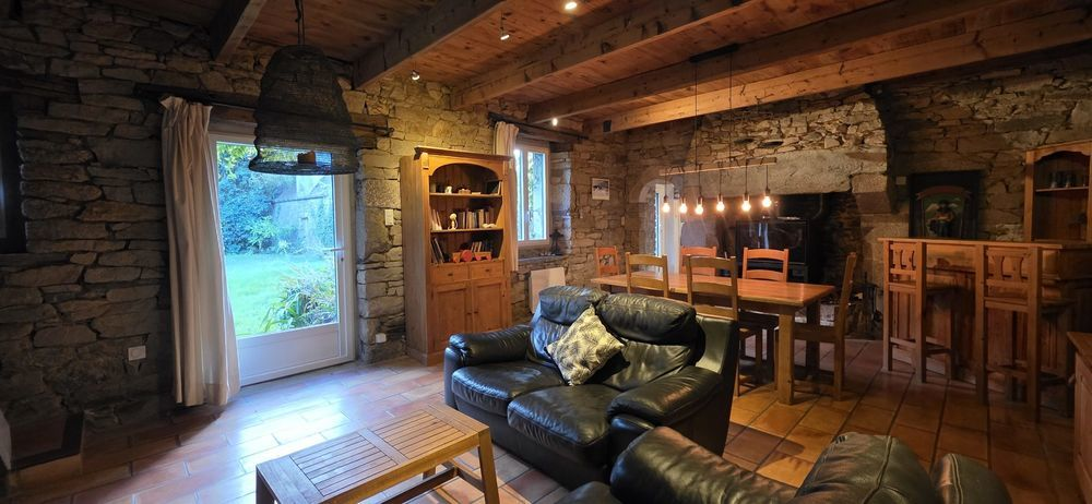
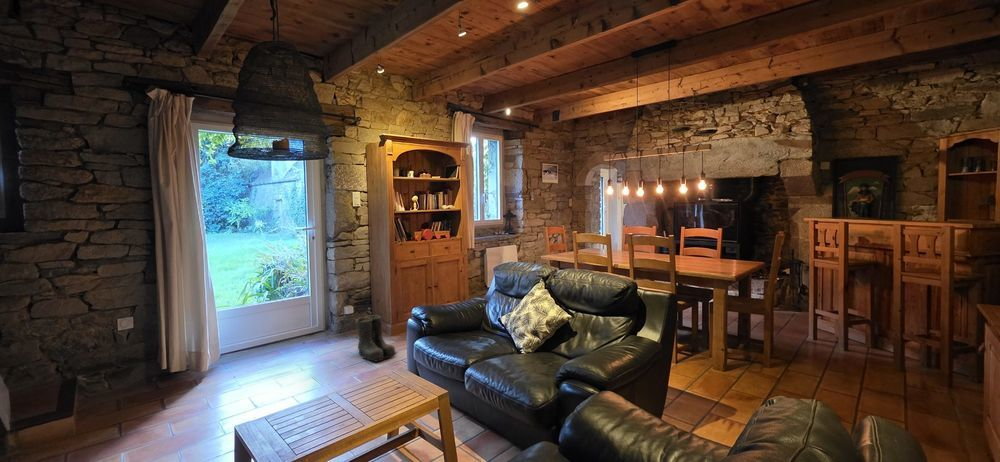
+ boots [355,314,399,363]
